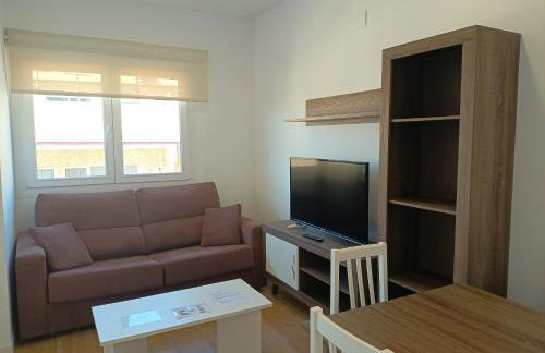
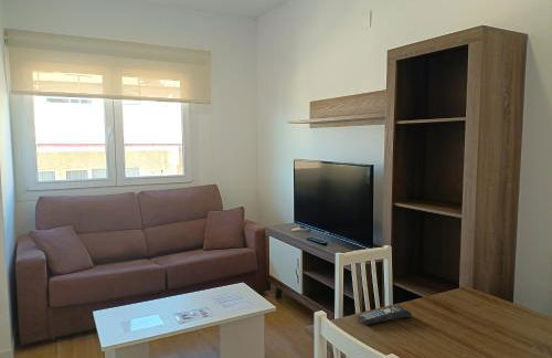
+ remote control [355,304,413,326]
